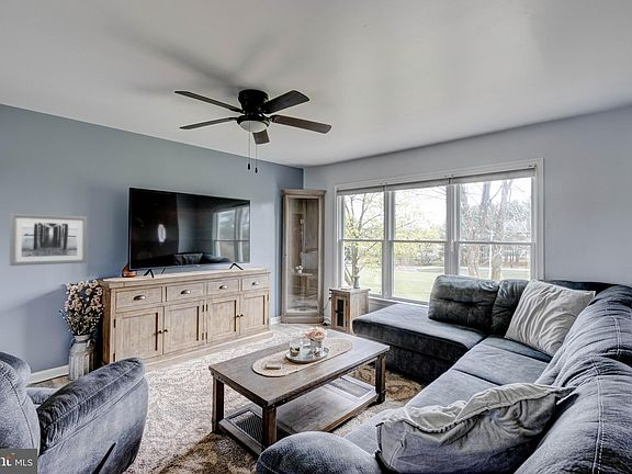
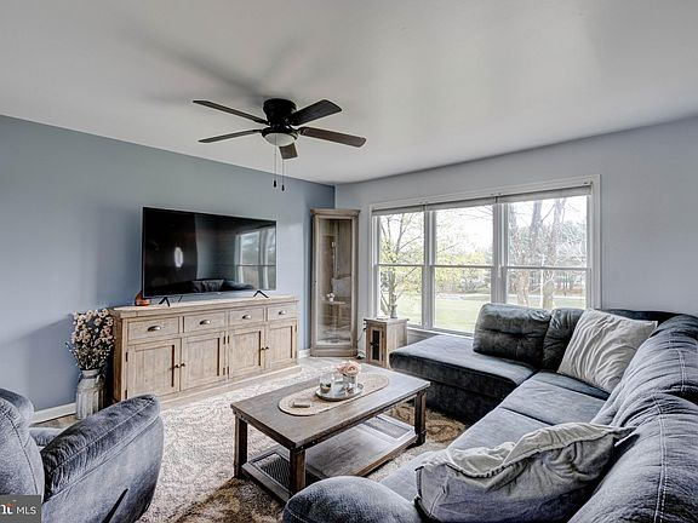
- wall art [9,212,88,267]
